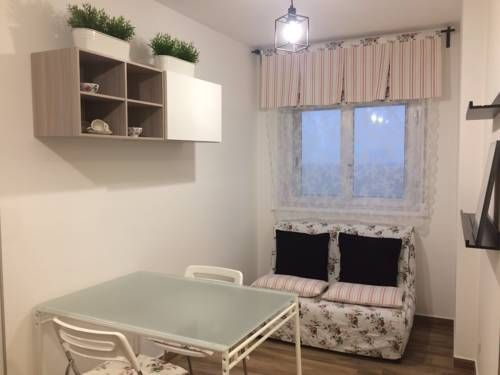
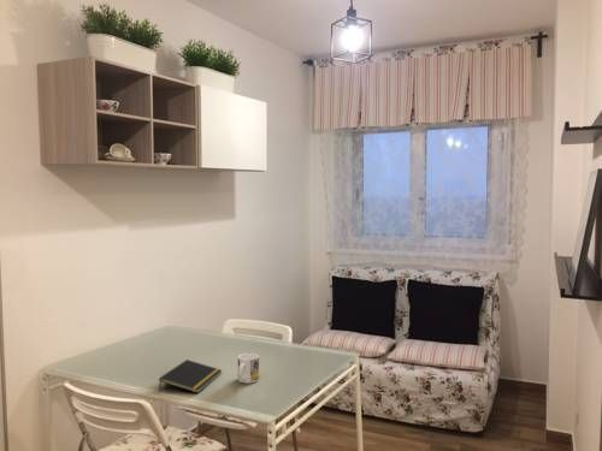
+ notepad [158,358,223,394]
+ mug [237,352,260,385]
